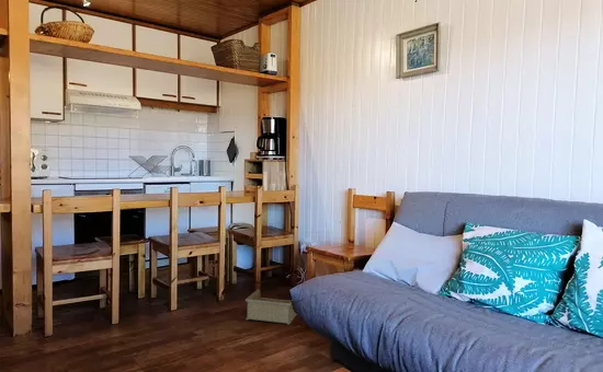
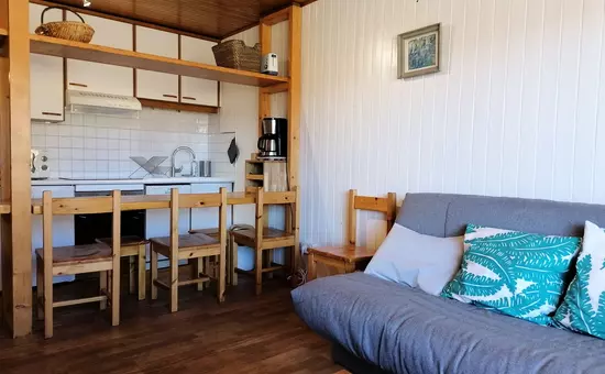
- storage bin [244,288,297,325]
